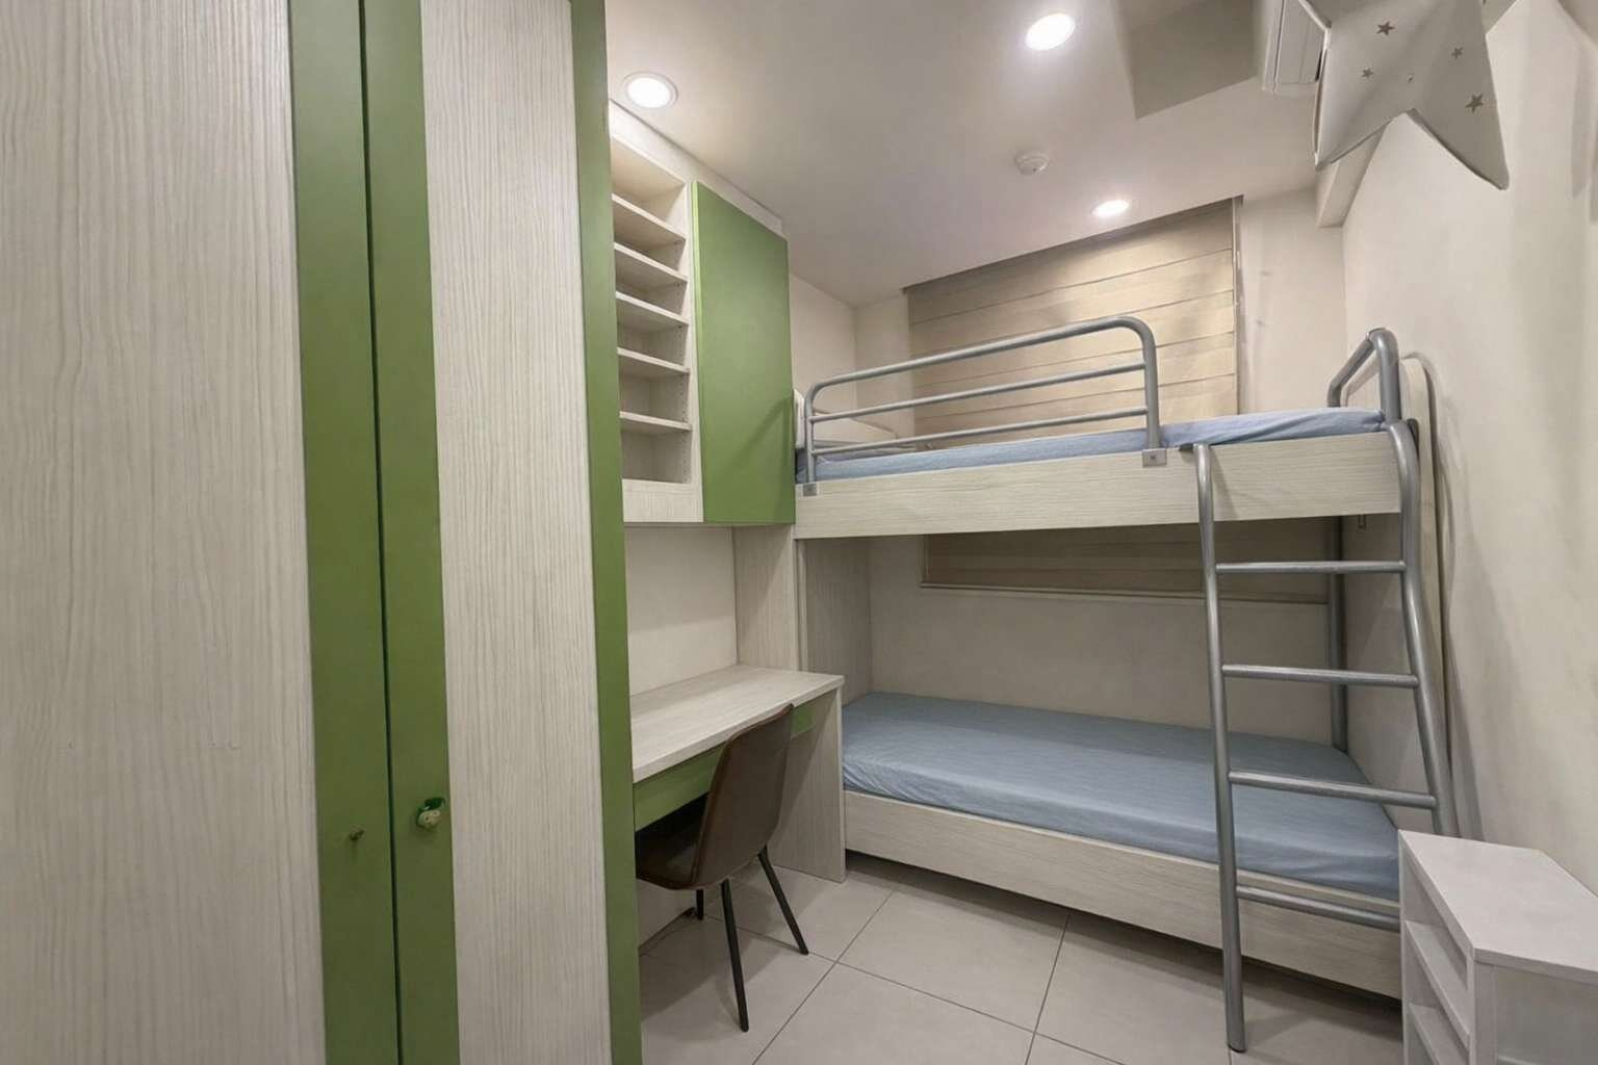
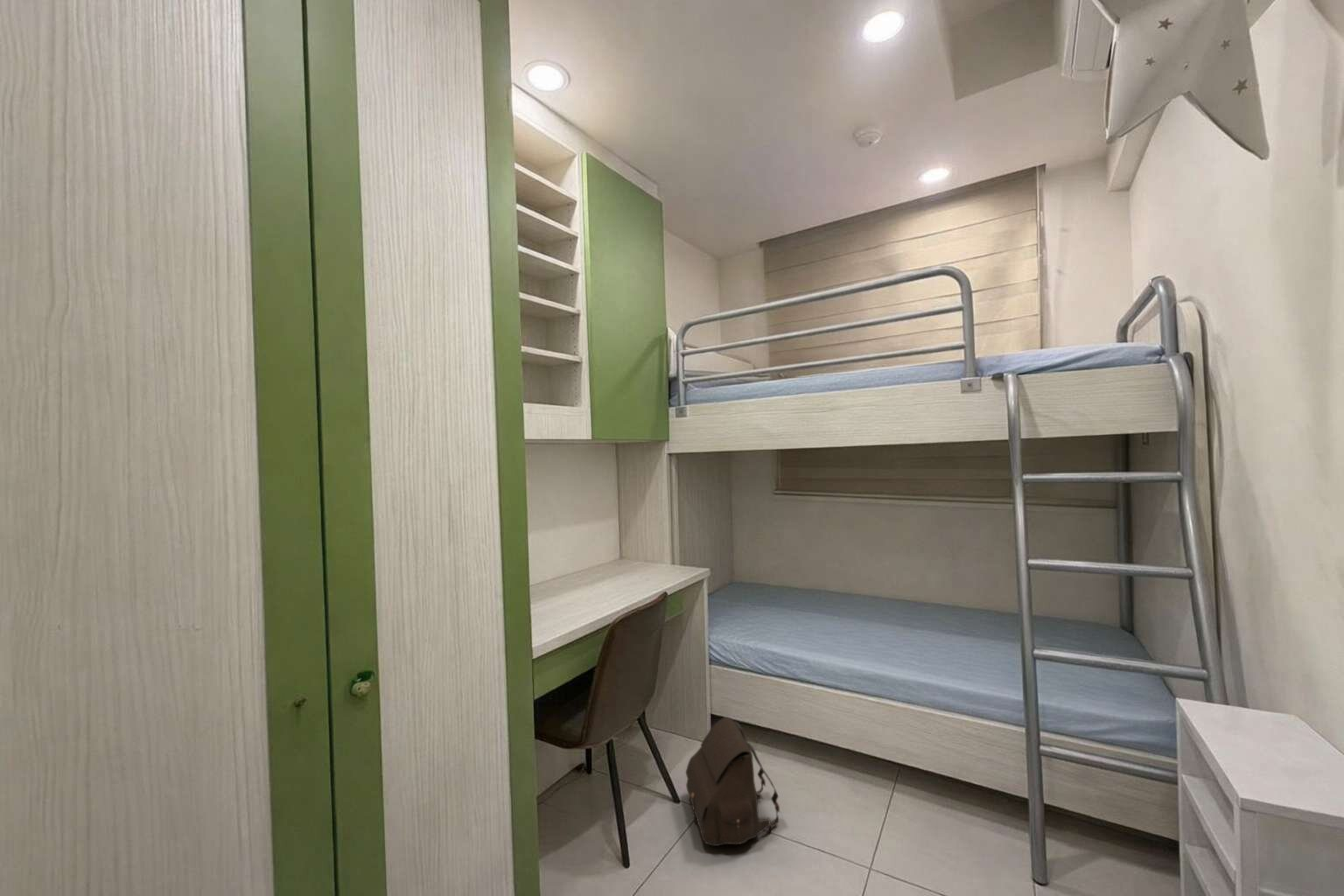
+ satchel [685,717,781,847]
